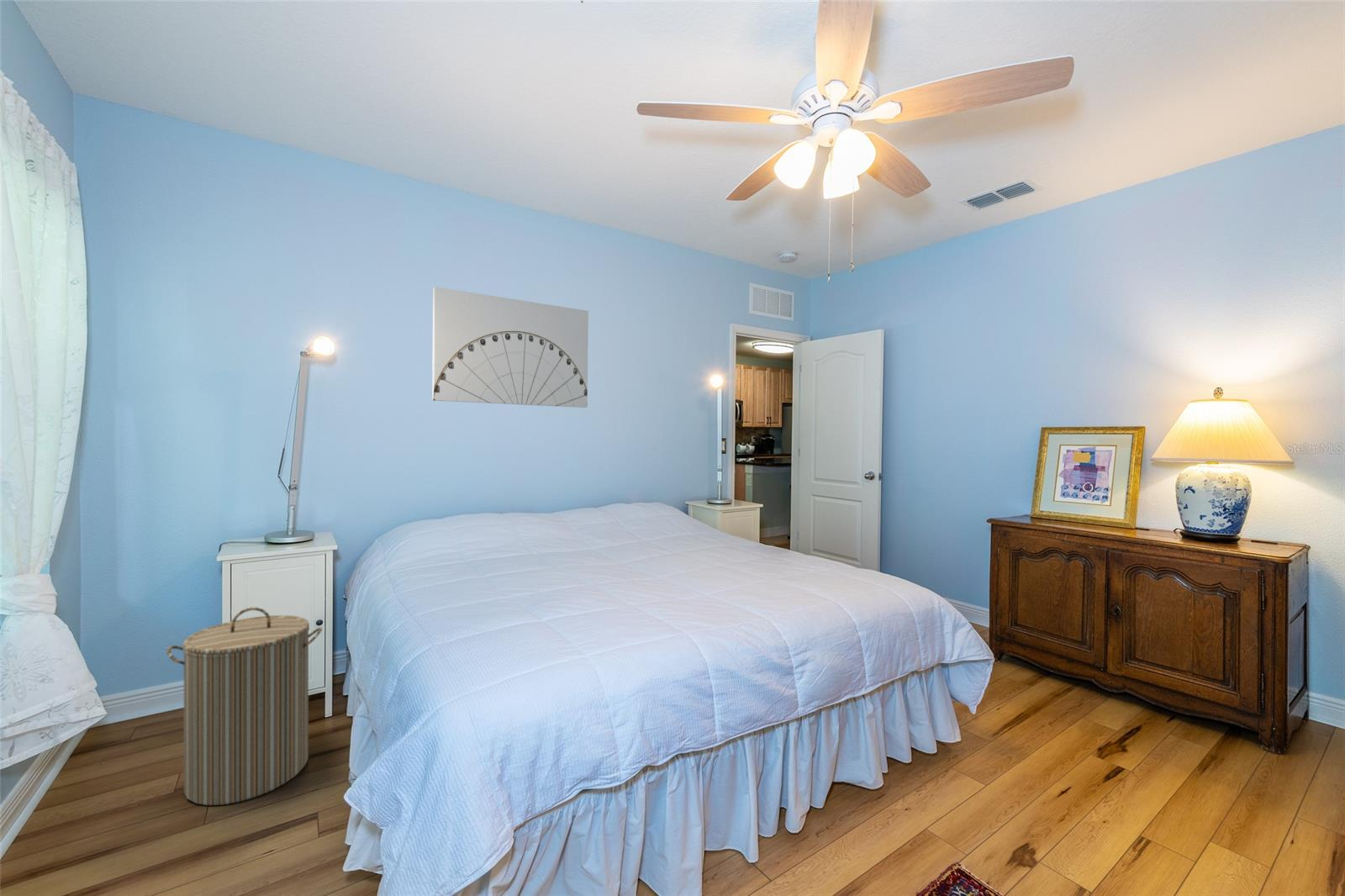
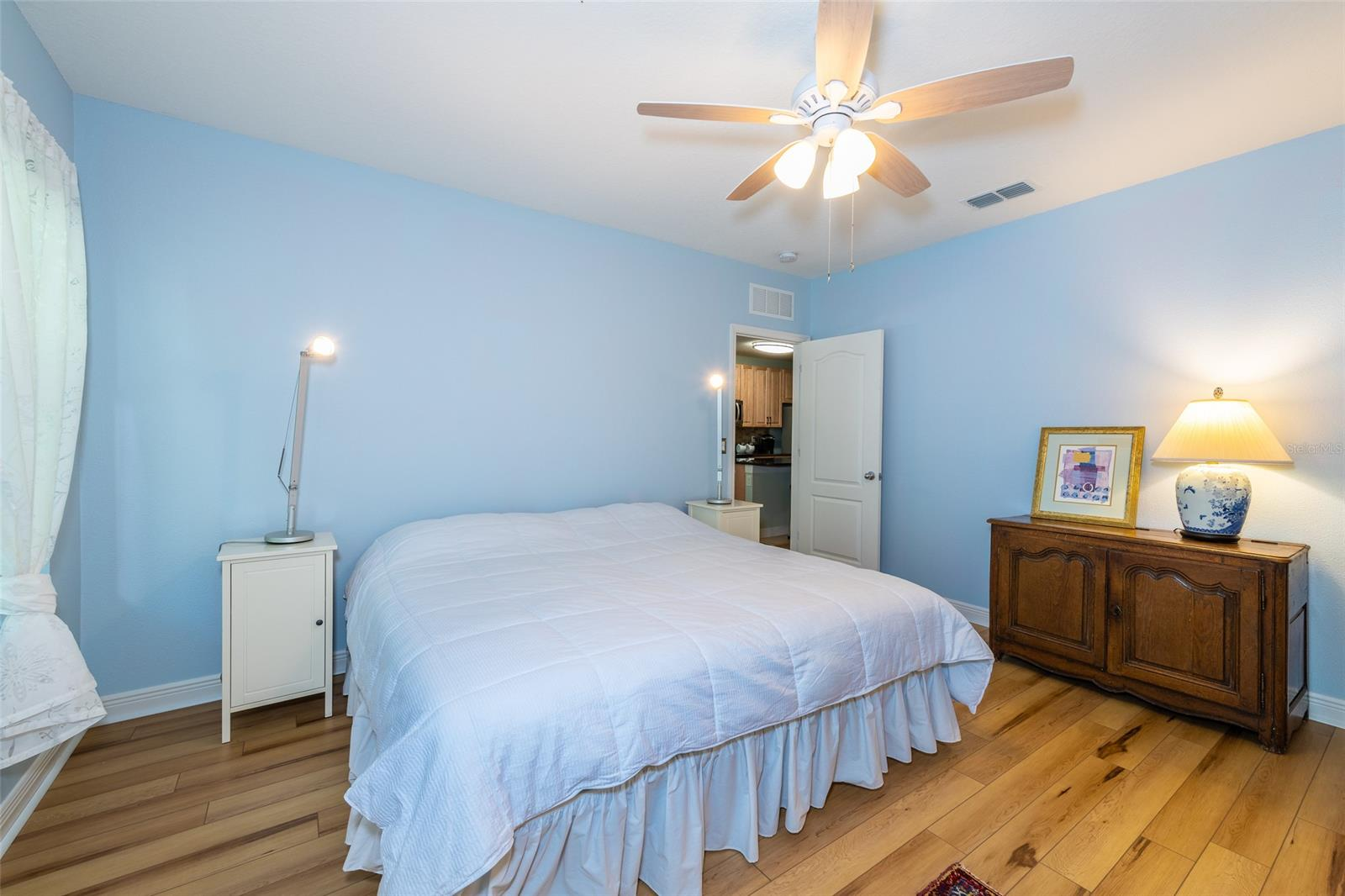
- laundry hamper [166,607,323,806]
- wall art [431,286,589,408]
